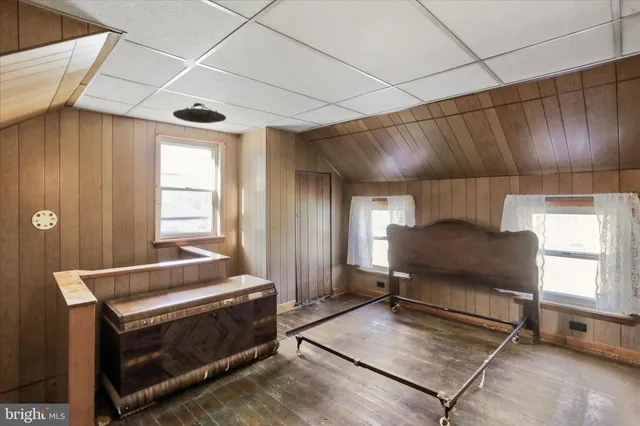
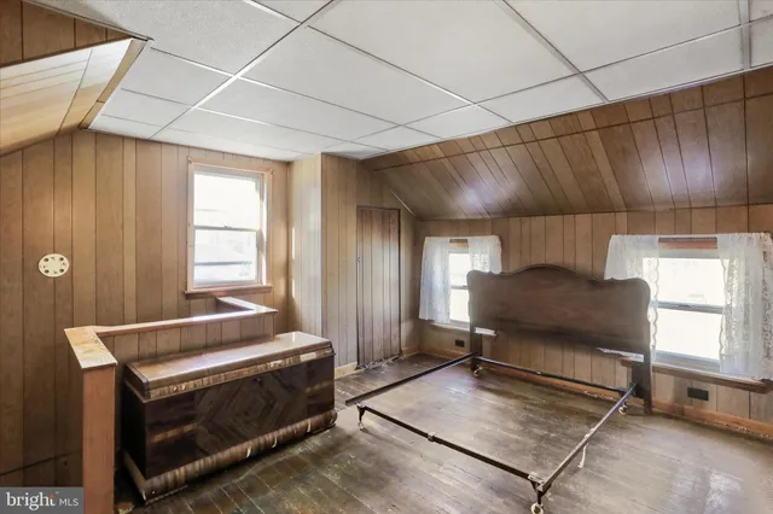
- lamp [172,58,227,124]
